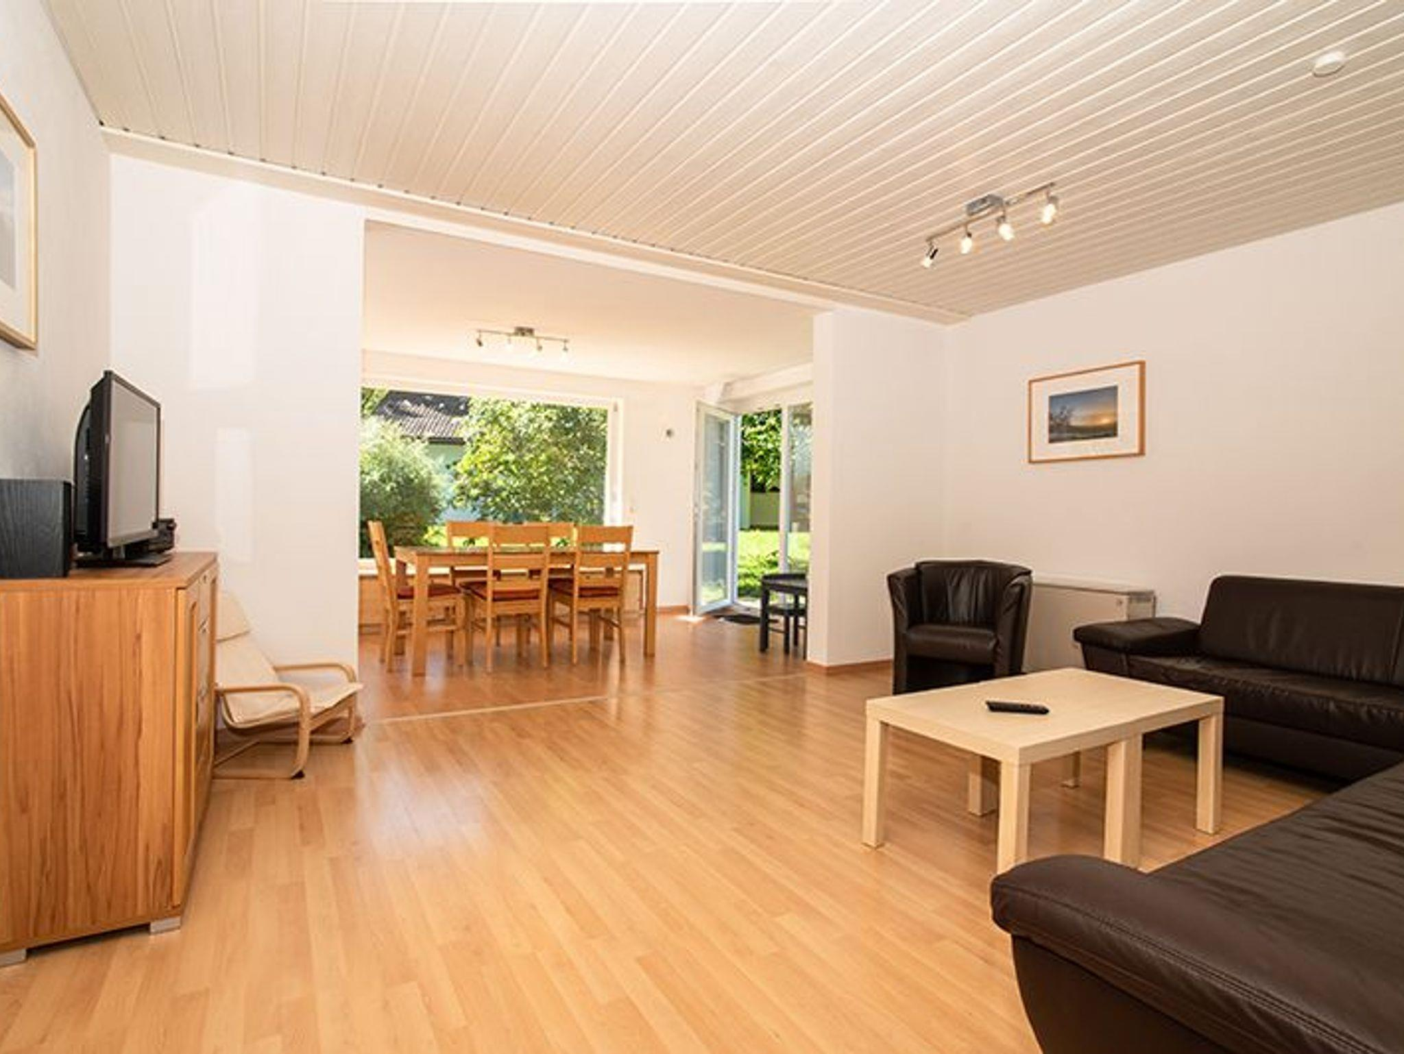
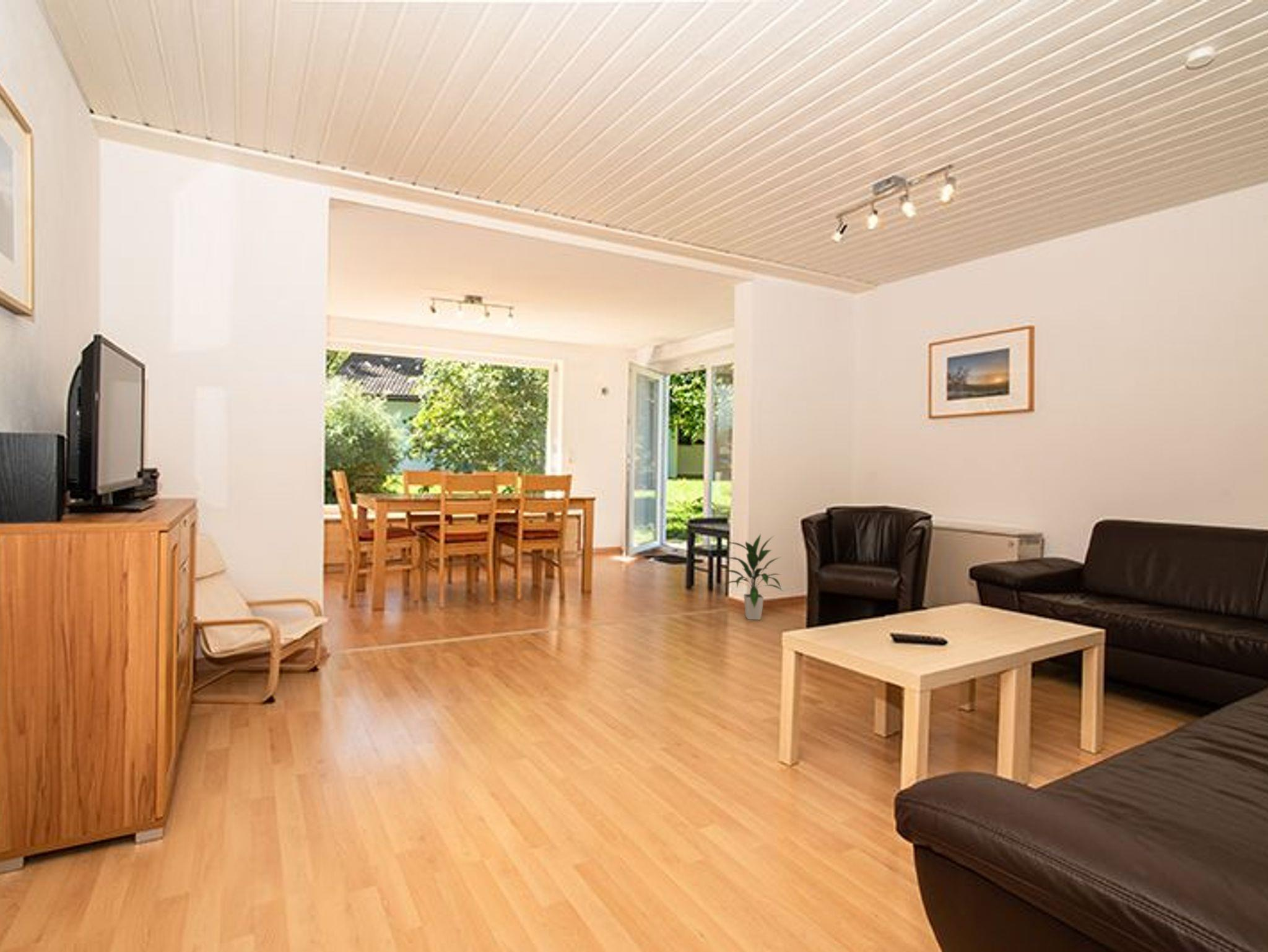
+ indoor plant [719,533,784,620]
